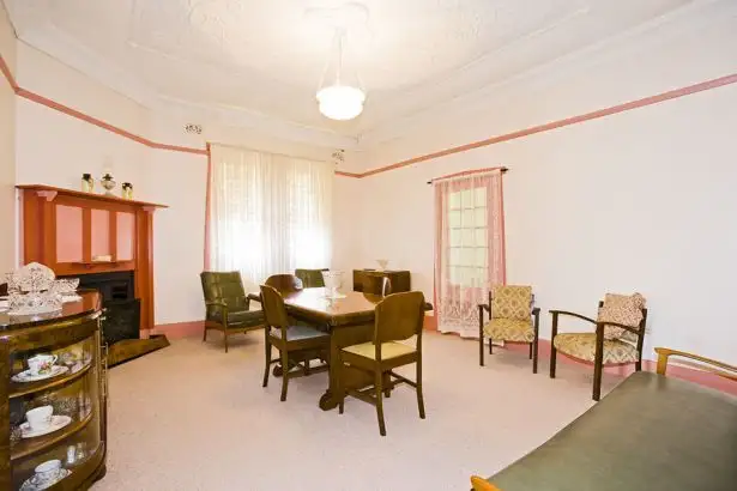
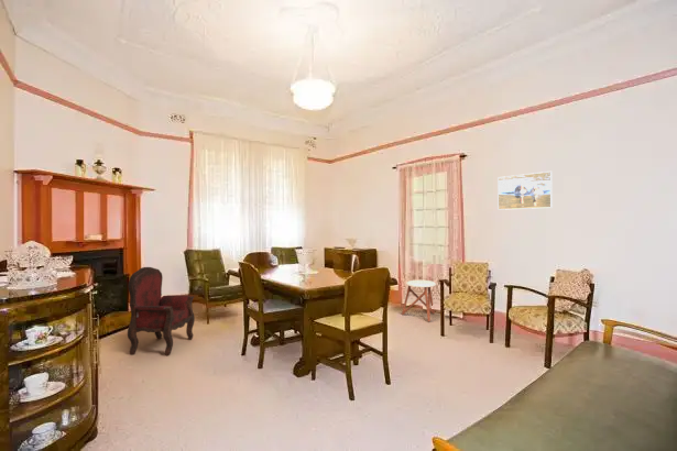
+ stool [401,279,437,323]
+ armchair [127,266,196,356]
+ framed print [496,170,554,211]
